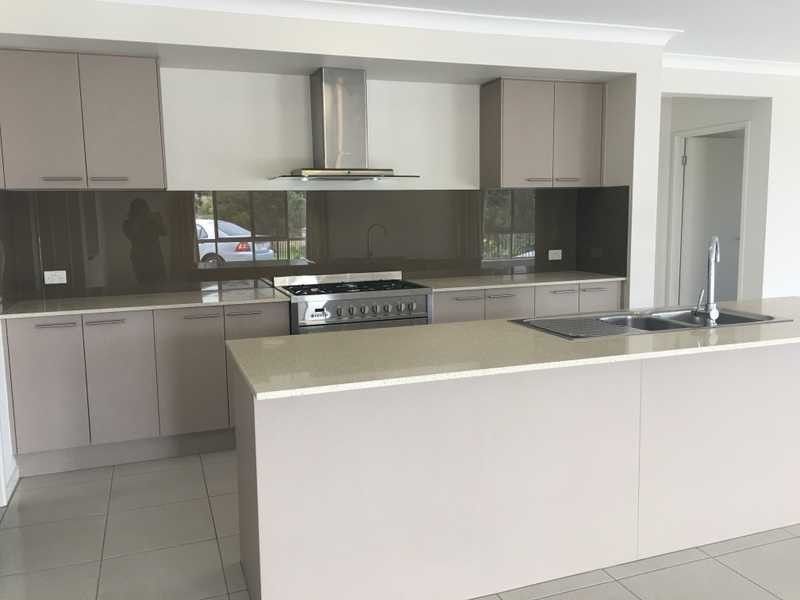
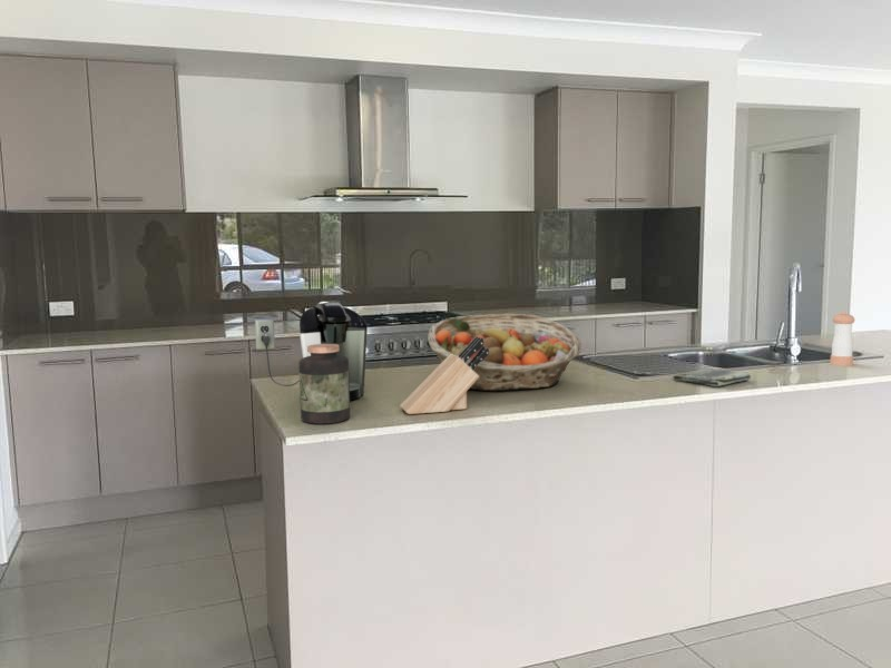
+ knife block [399,336,489,415]
+ coffee maker [254,301,369,401]
+ jar [297,344,351,425]
+ dish towel [672,367,752,387]
+ fruit basket [427,313,582,392]
+ pepper shaker [829,311,856,367]
